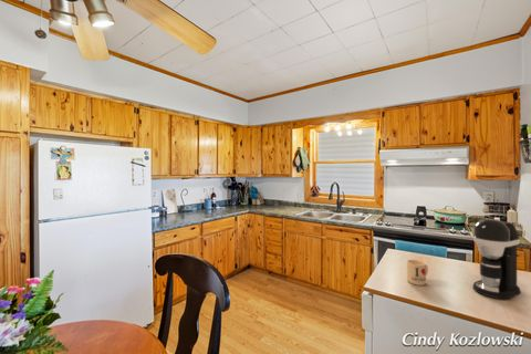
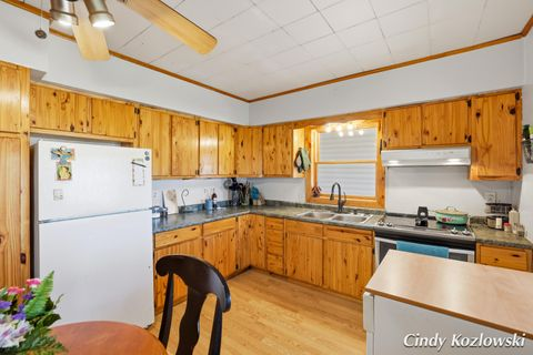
- coffee maker [471,218,522,300]
- mug [406,259,429,287]
